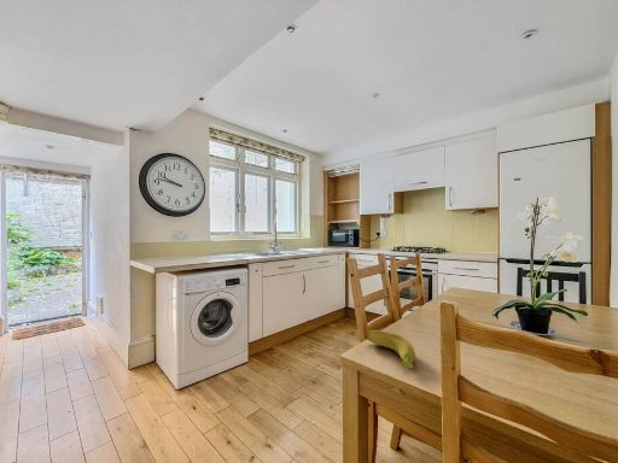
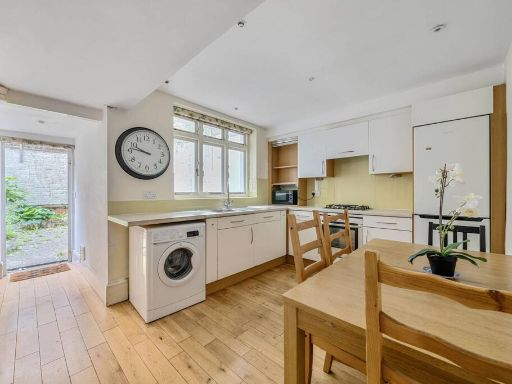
- banana [365,329,416,370]
